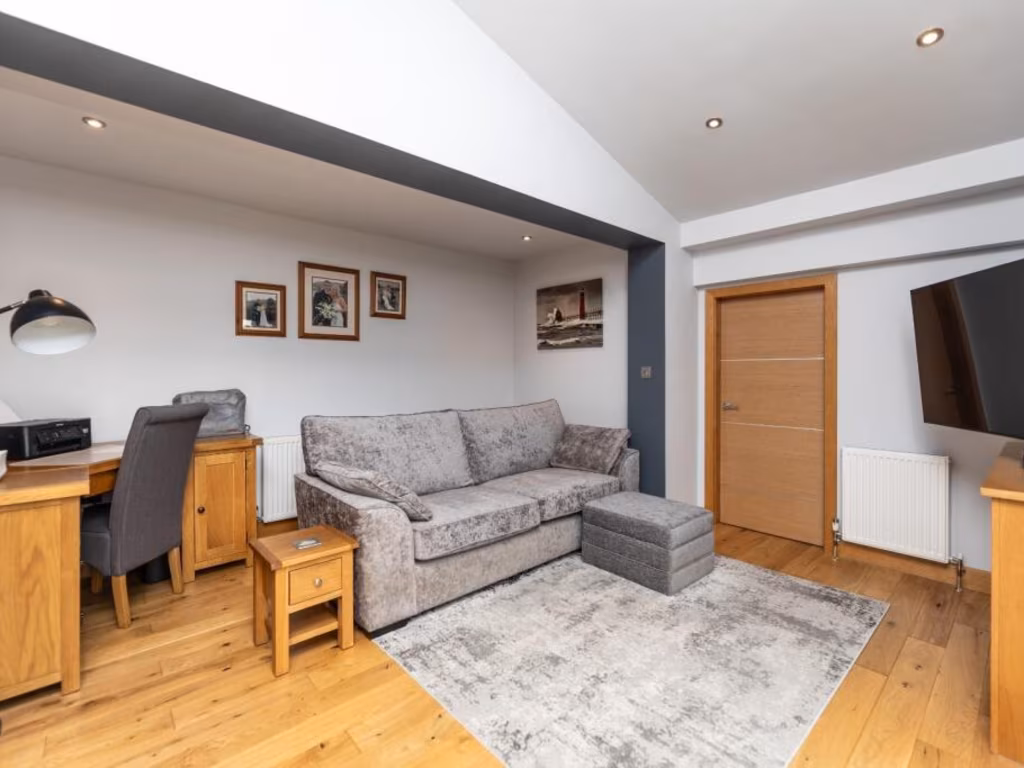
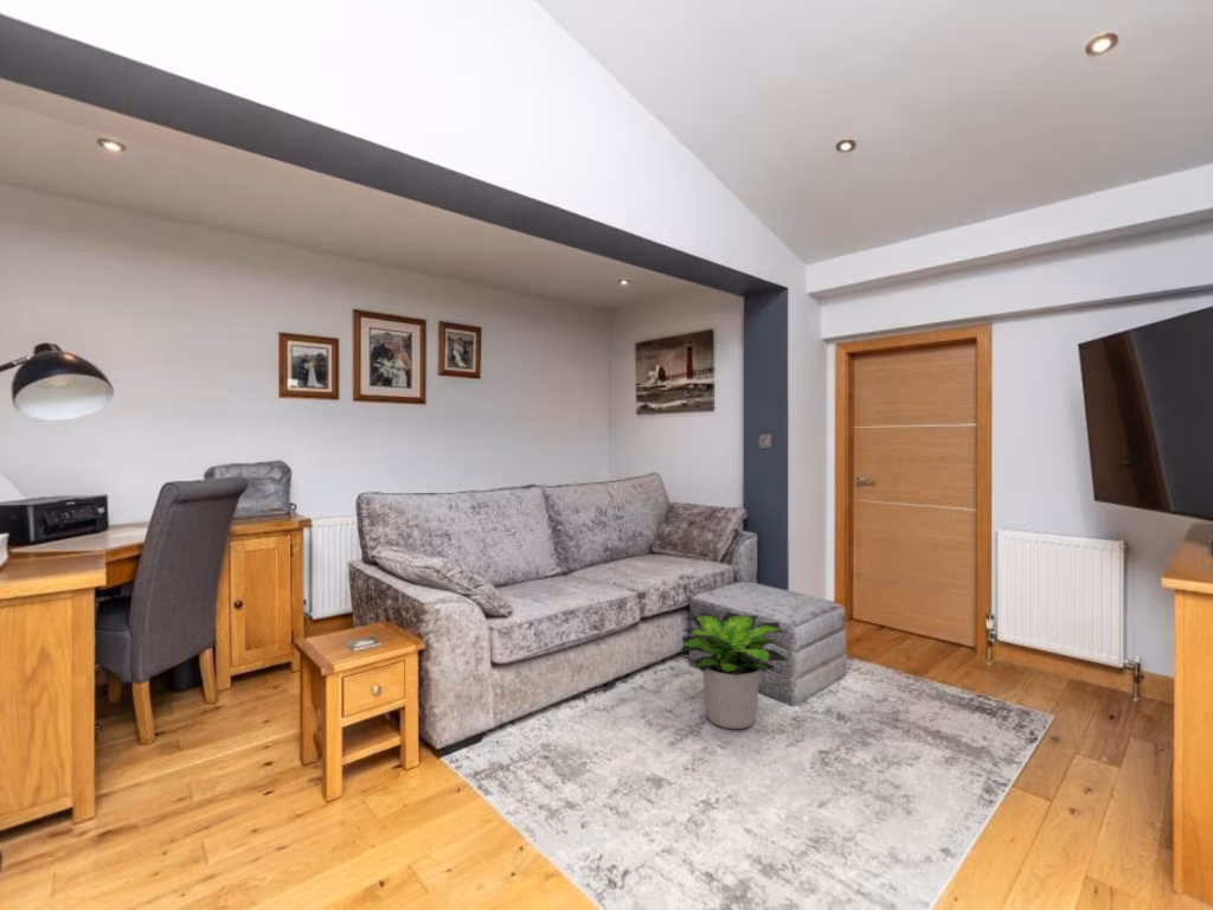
+ potted plant [678,610,789,730]
